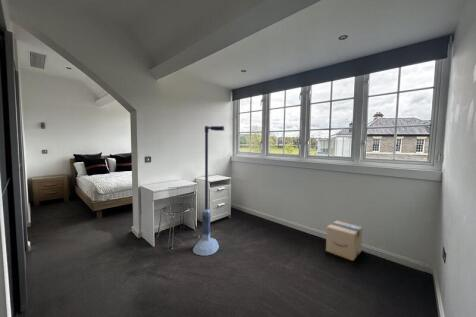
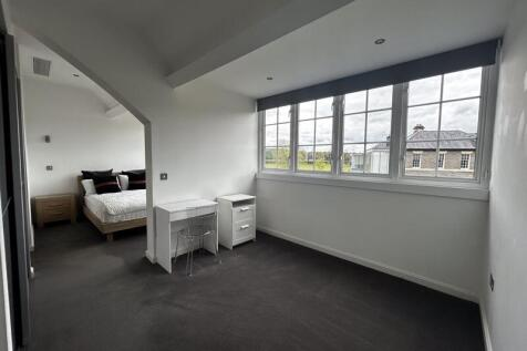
- floor lamp [192,125,225,257]
- cardboard box [325,219,363,262]
